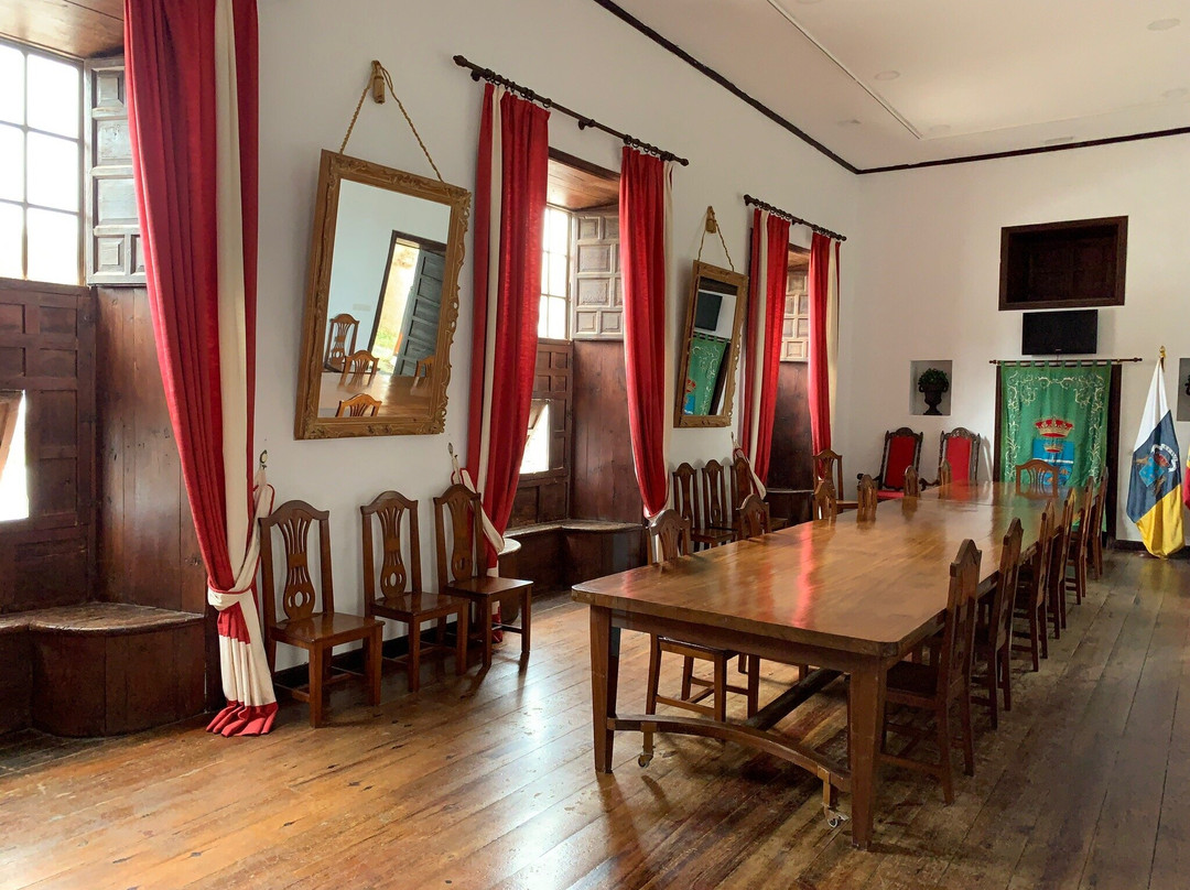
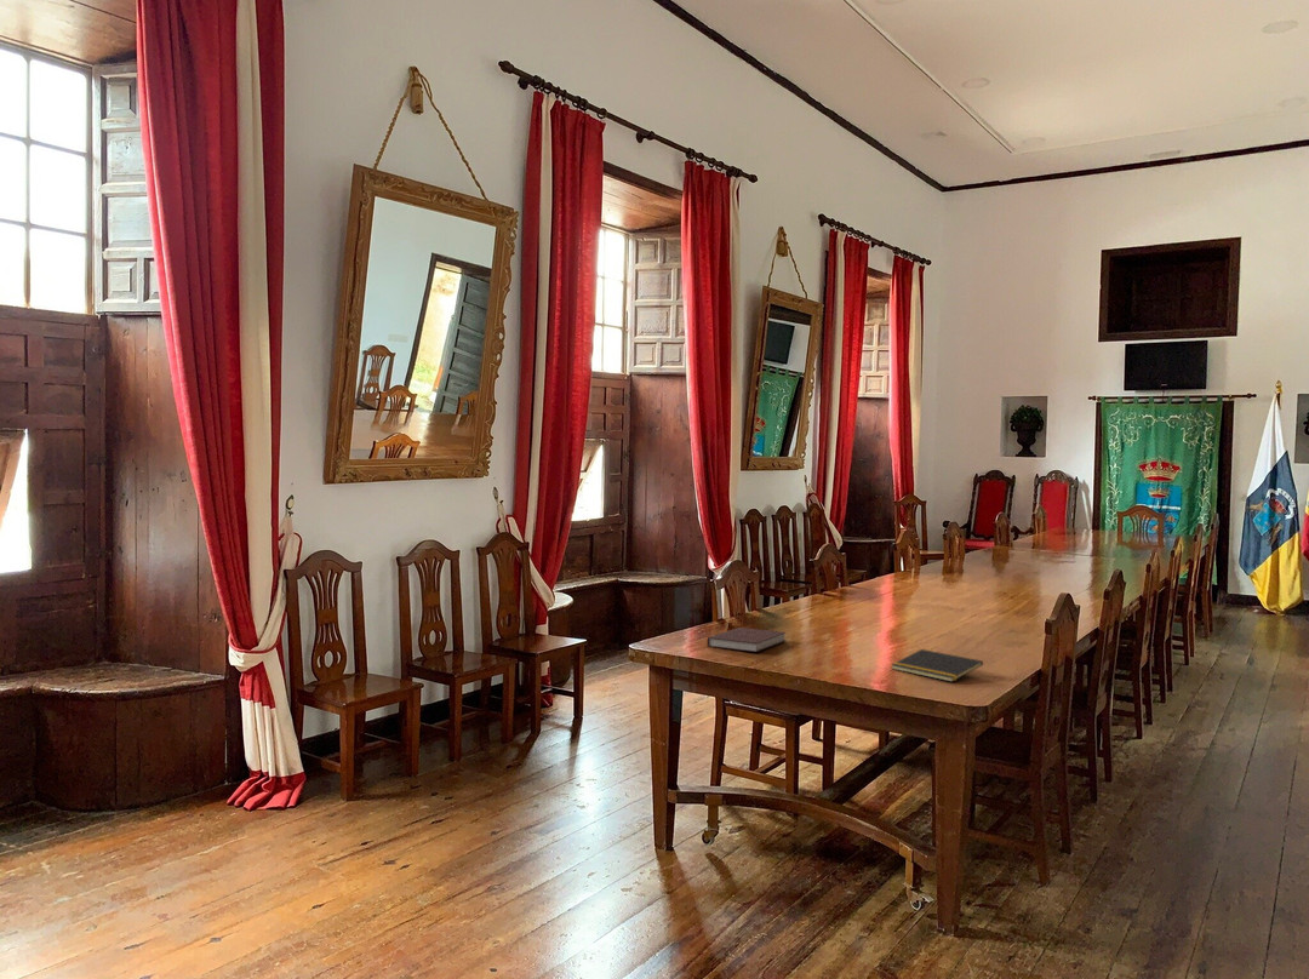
+ notebook [707,626,787,653]
+ notepad [890,648,984,683]
